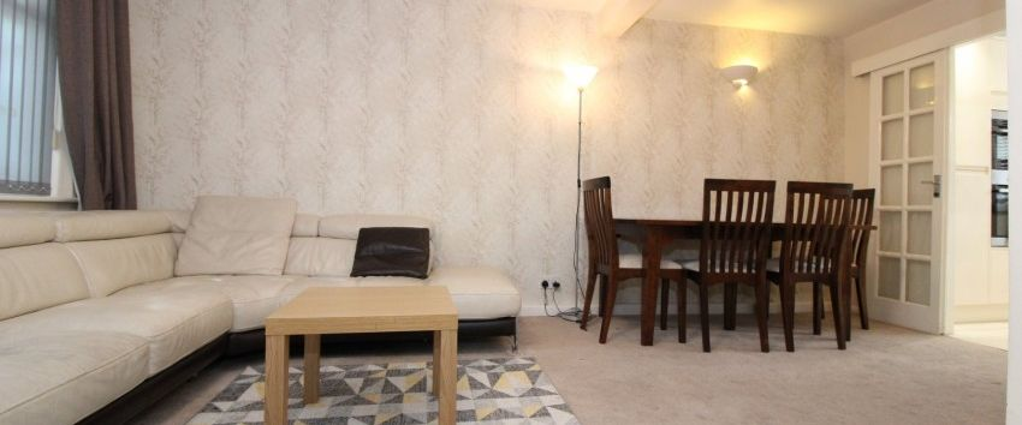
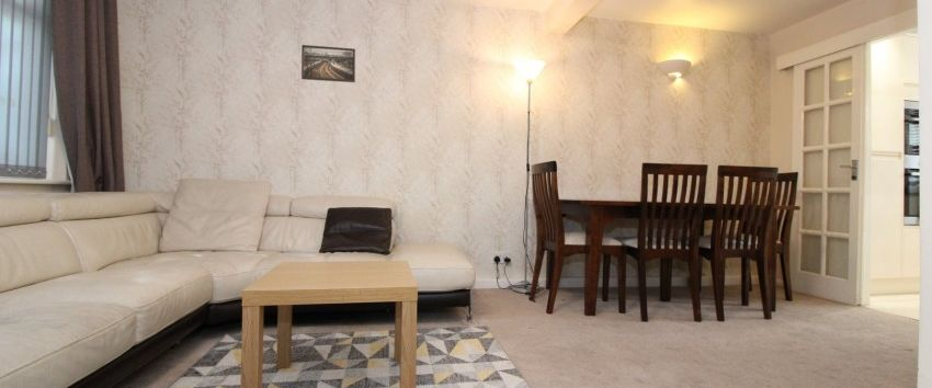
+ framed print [300,44,356,83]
